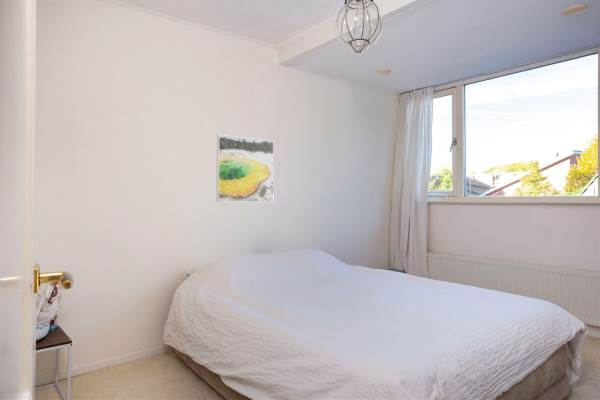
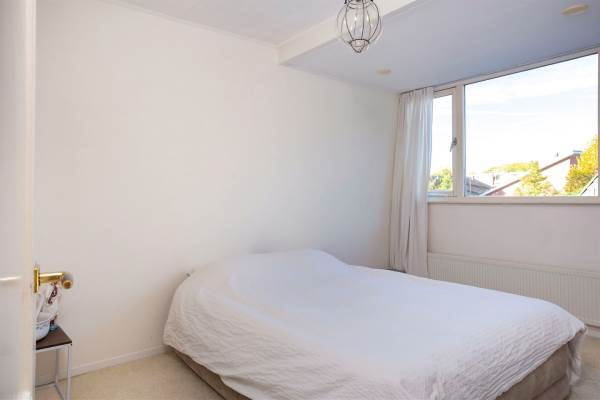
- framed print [215,134,275,203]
